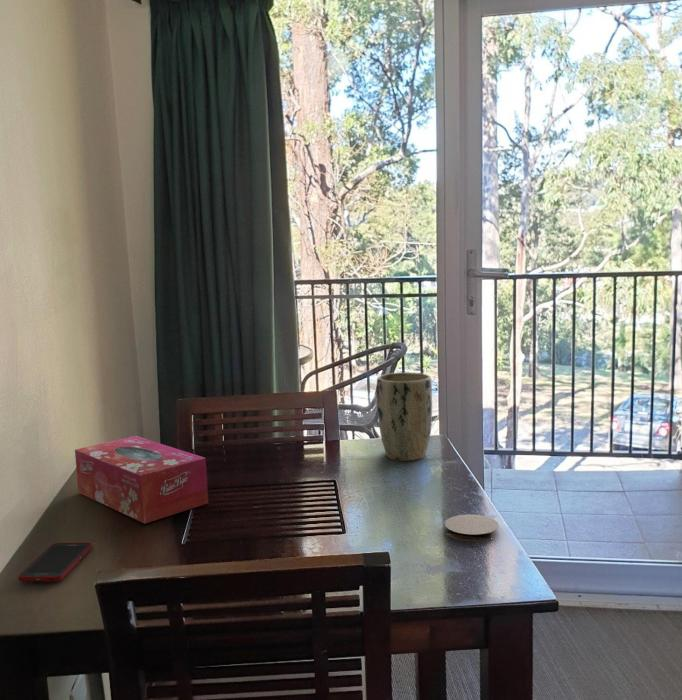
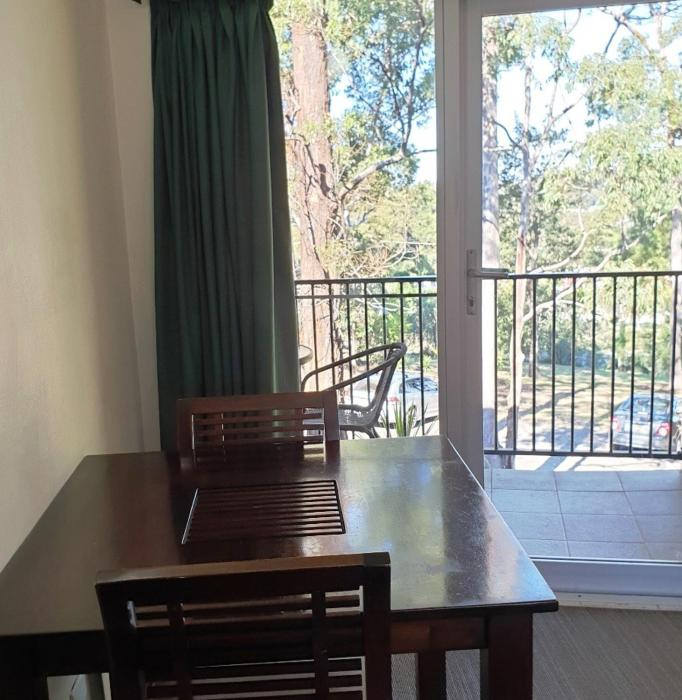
- plant pot [376,371,433,462]
- tissue box [74,435,209,525]
- cell phone [17,542,93,583]
- coaster [444,514,500,543]
